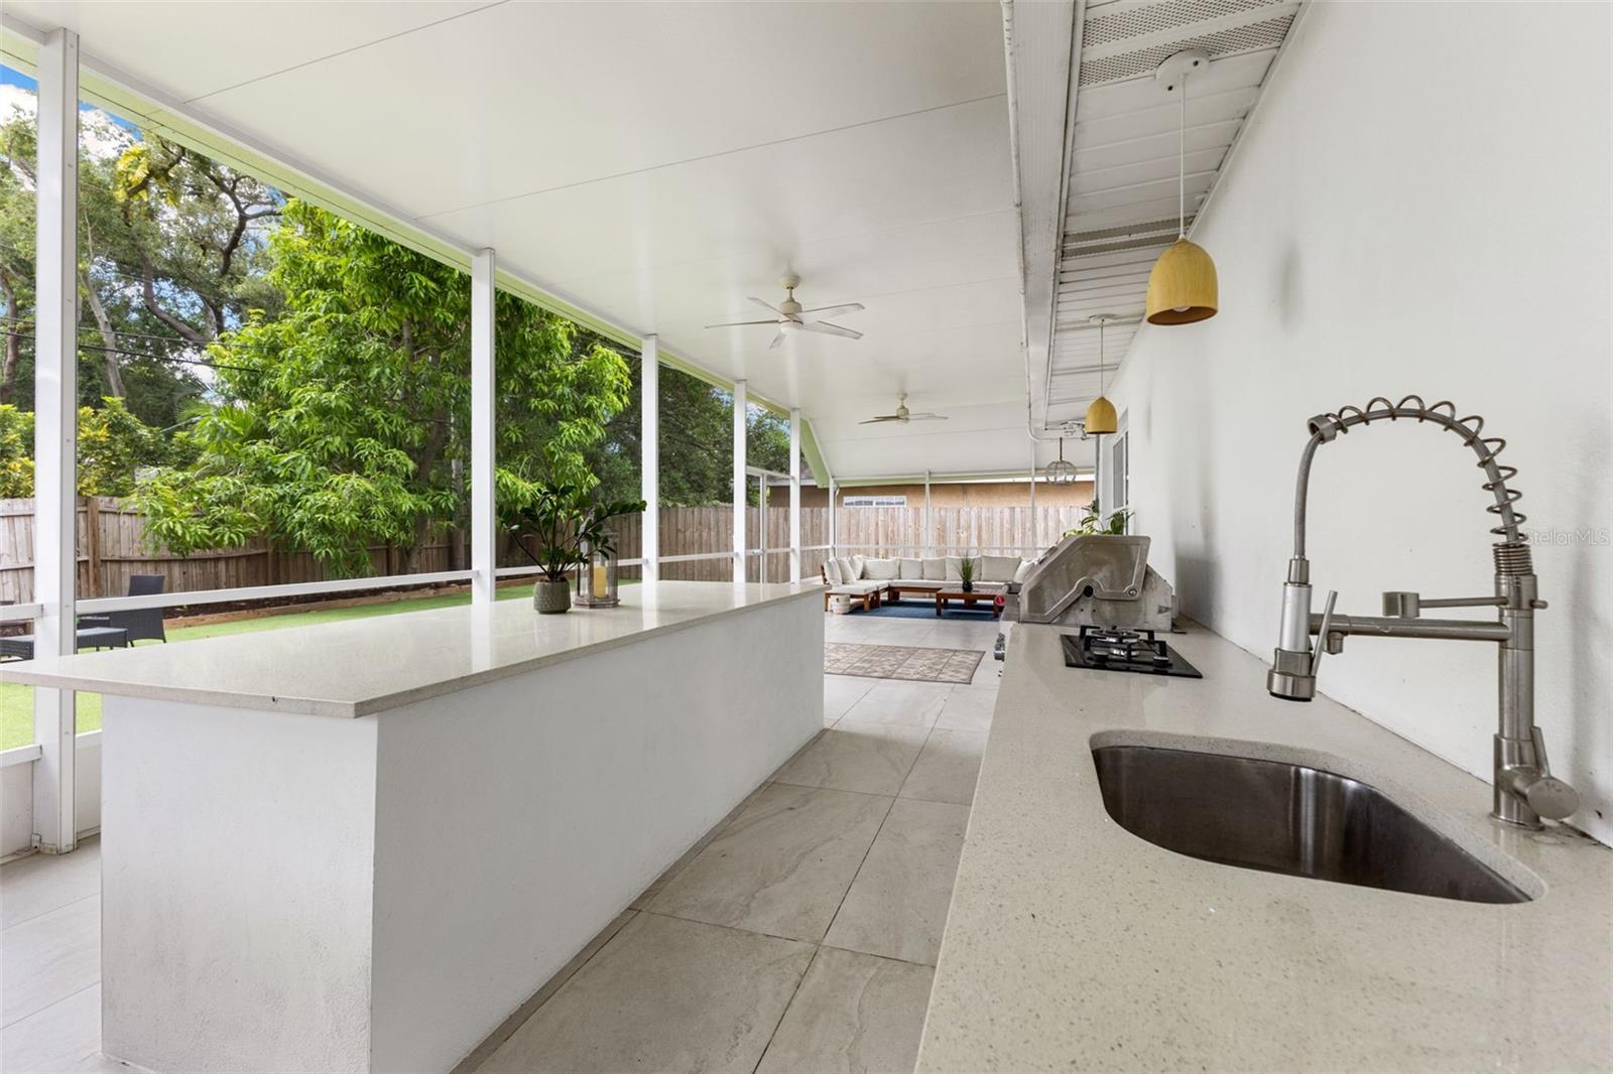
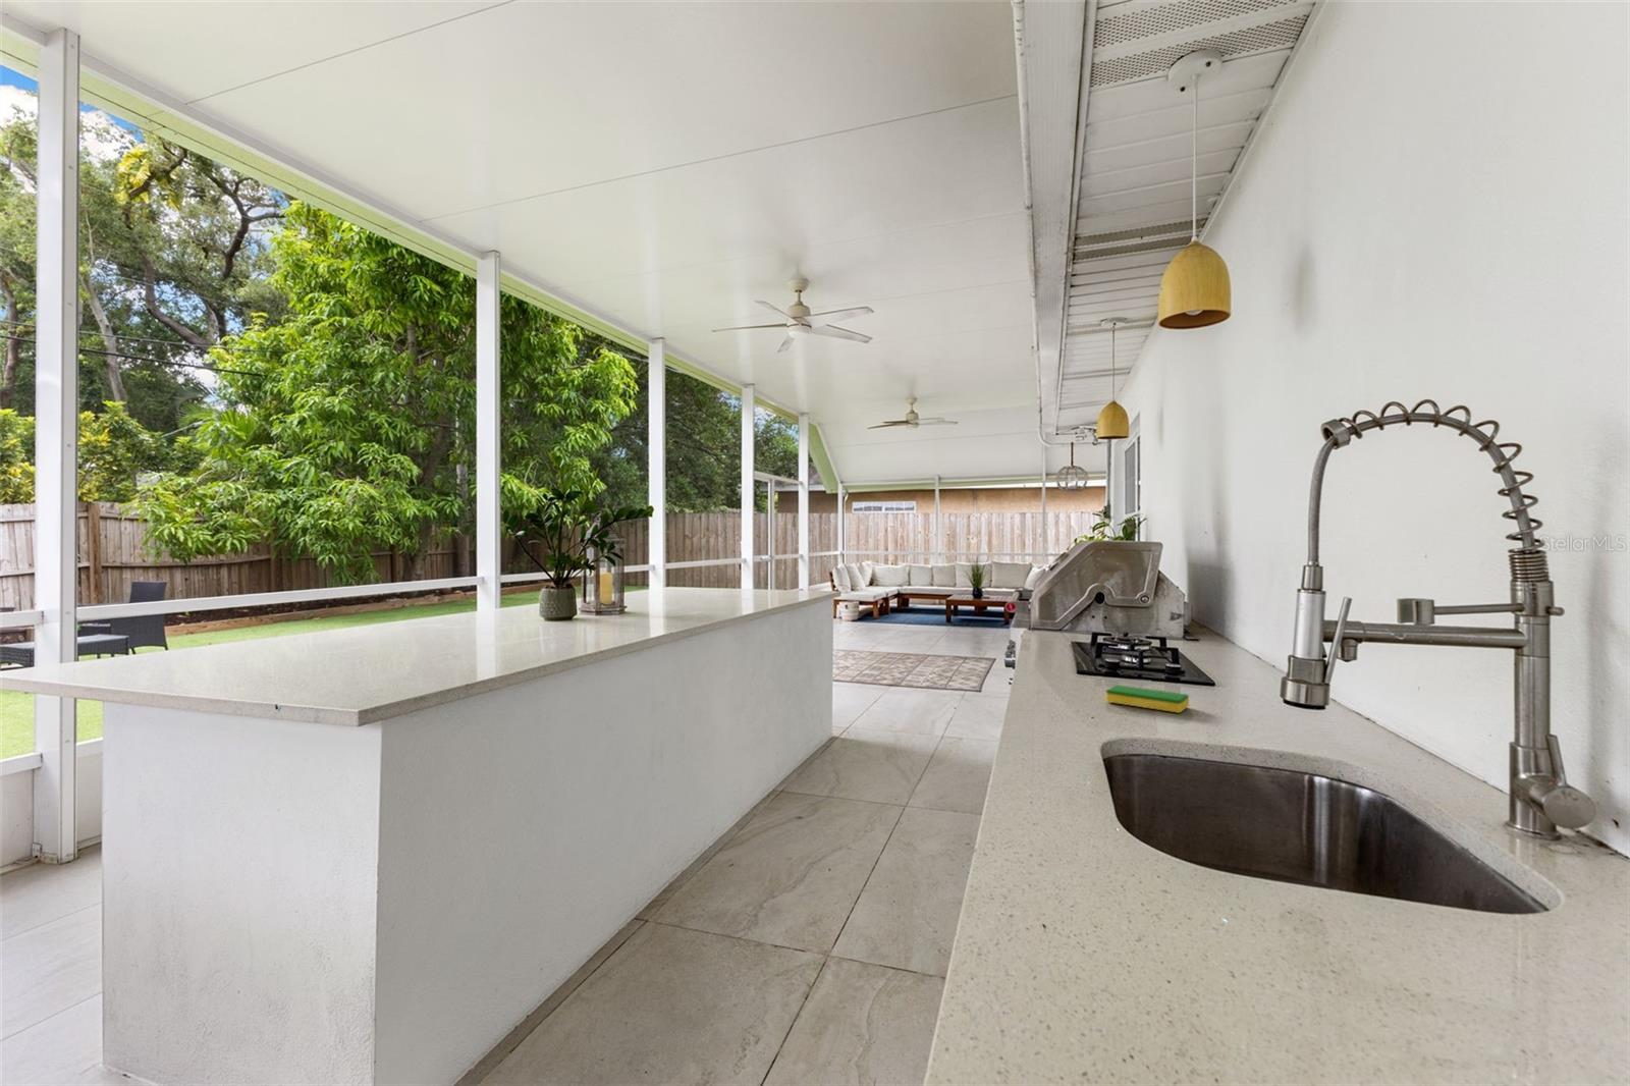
+ dish sponge [1104,684,1190,714]
